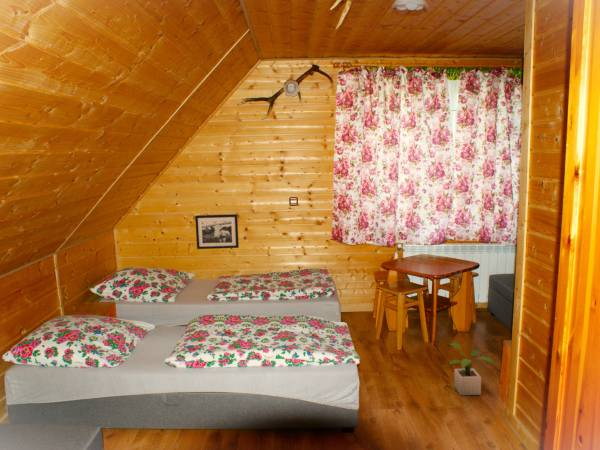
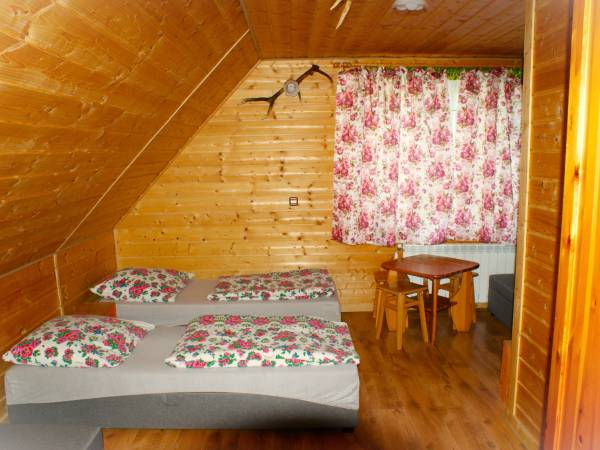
- picture frame [194,213,240,250]
- potted plant [447,342,495,396]
